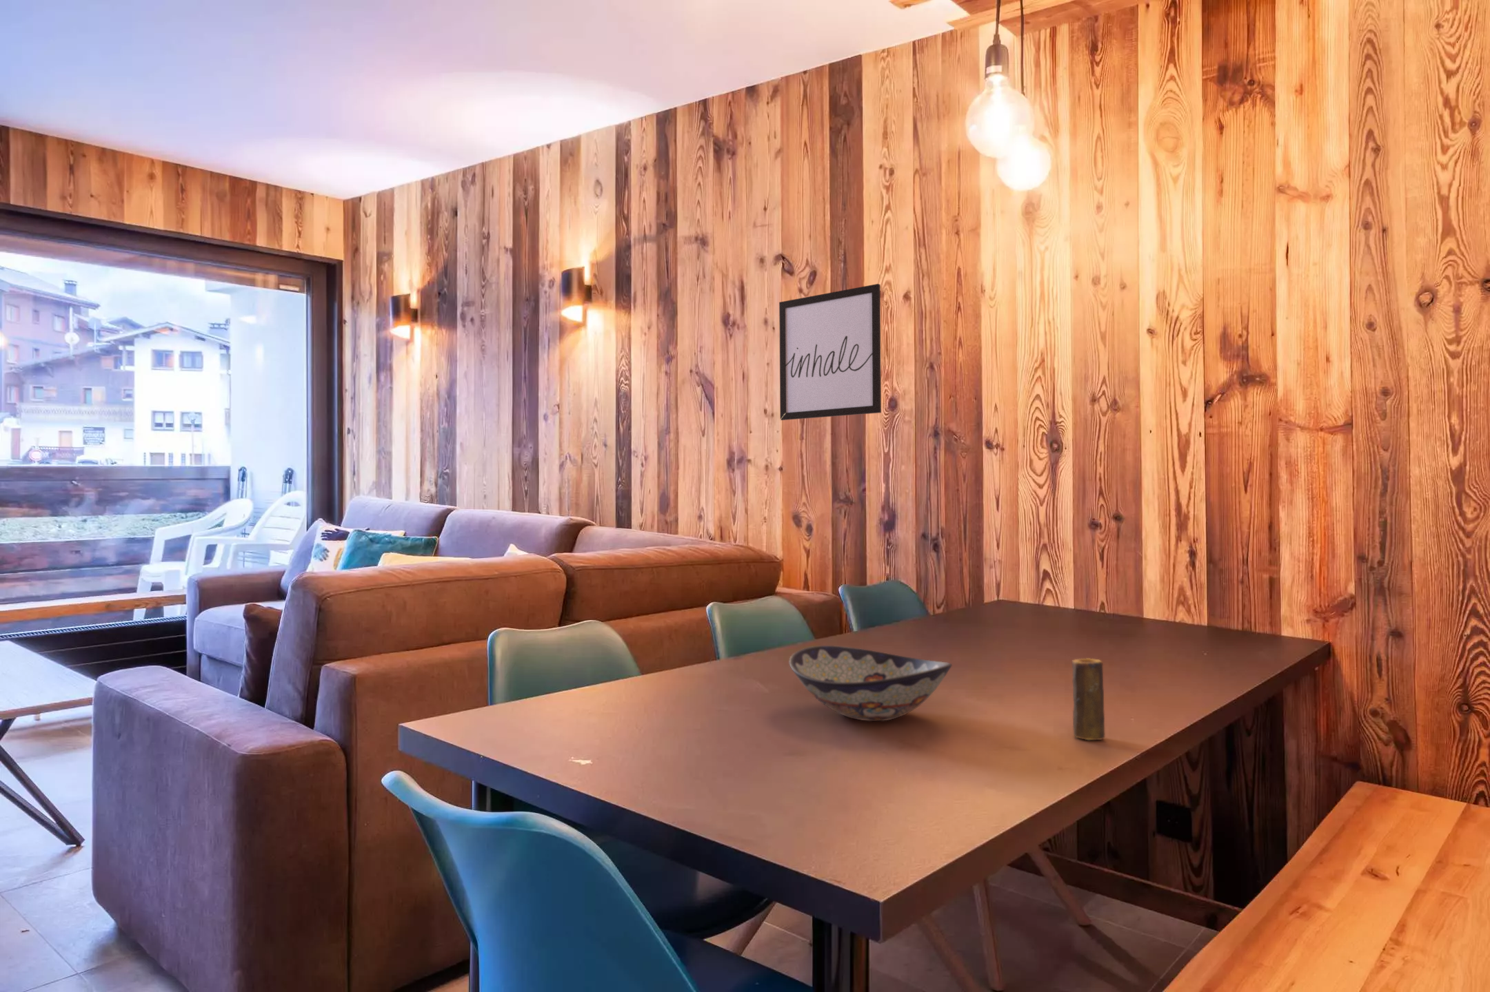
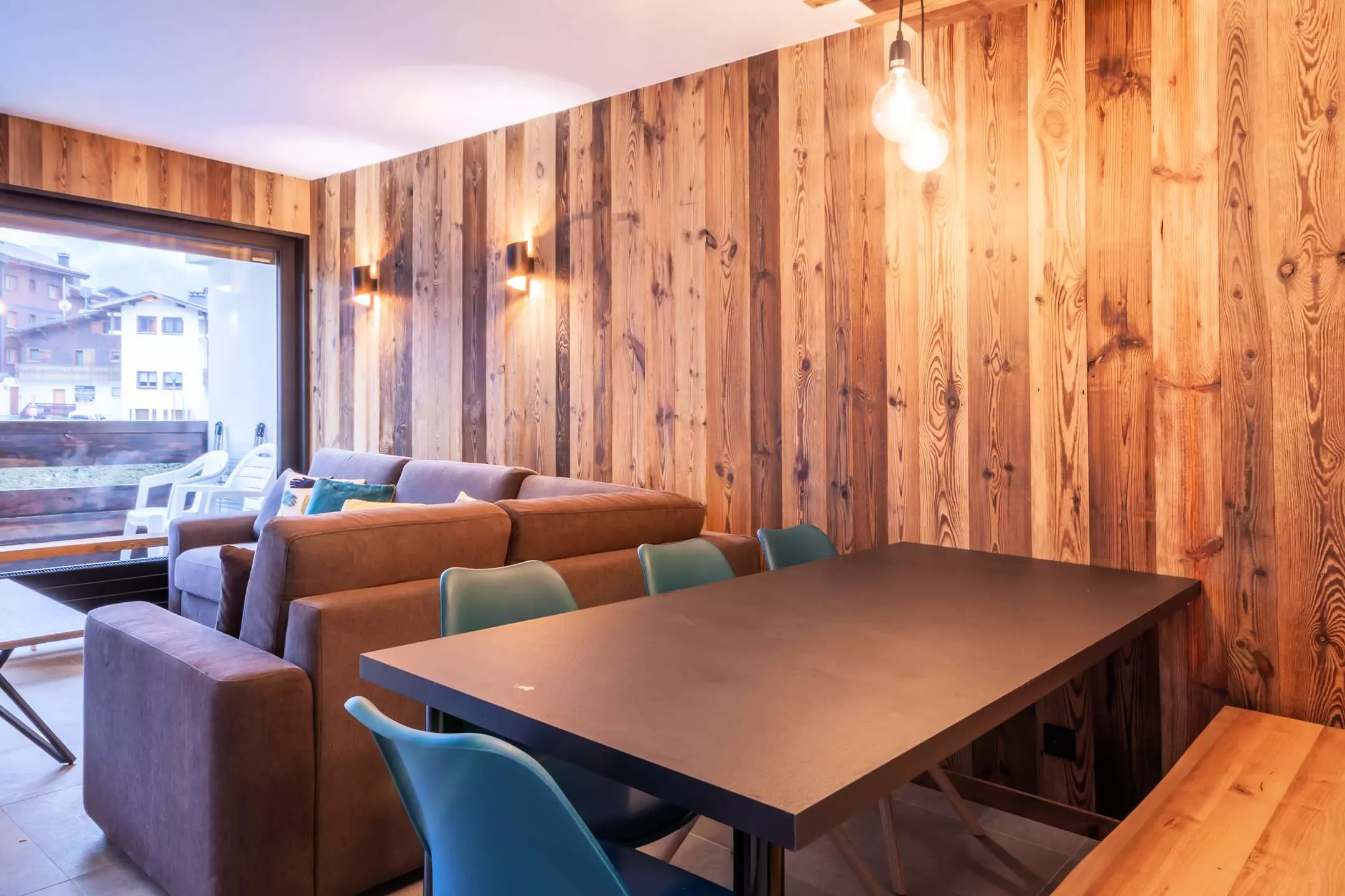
- decorative bowl [789,644,953,722]
- wall art [779,283,882,421]
- candle [1071,658,1106,741]
